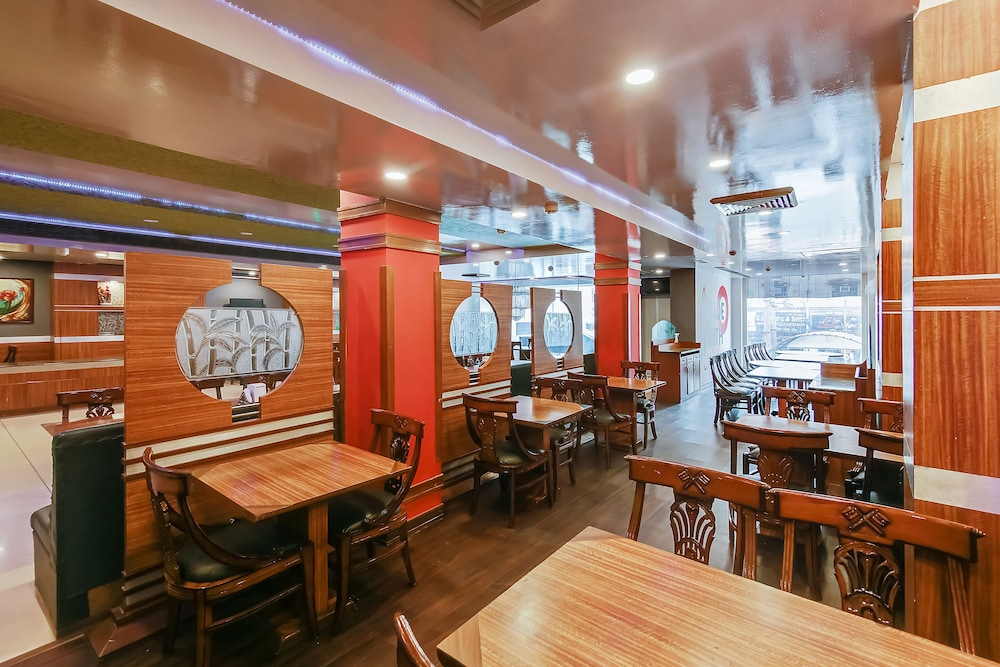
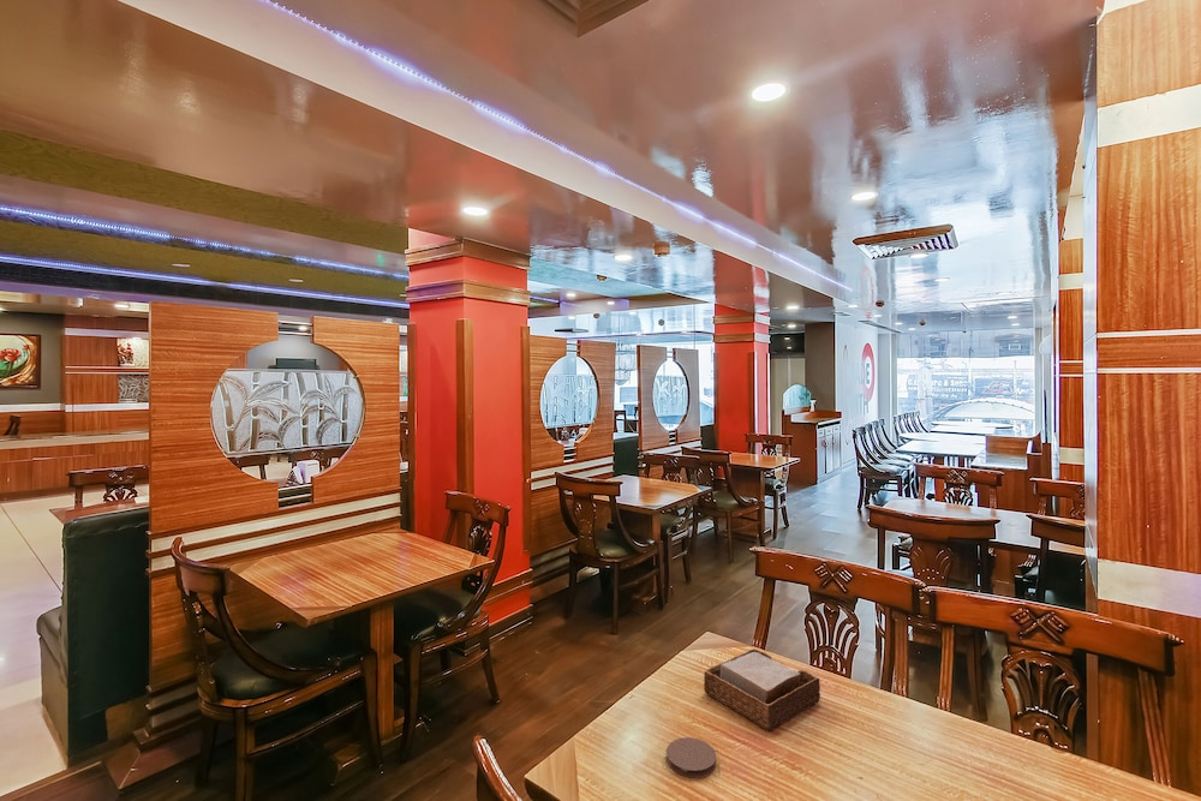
+ napkin holder [703,647,821,733]
+ coaster [665,736,717,779]
